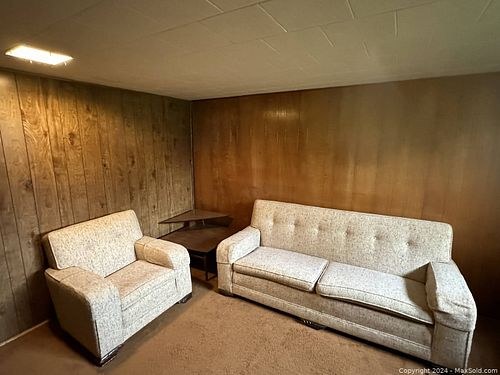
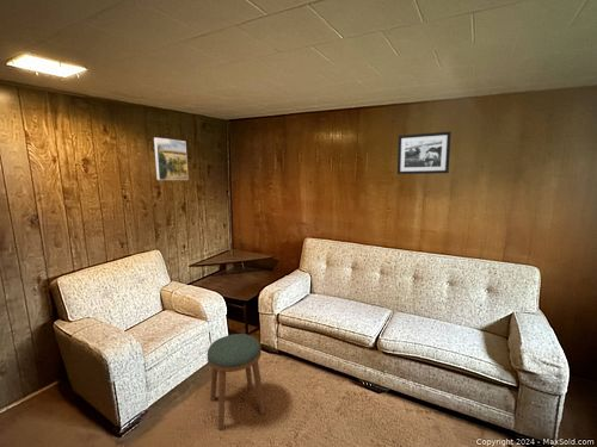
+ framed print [153,136,190,181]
+ stool [207,333,266,430]
+ picture frame [396,130,453,175]
